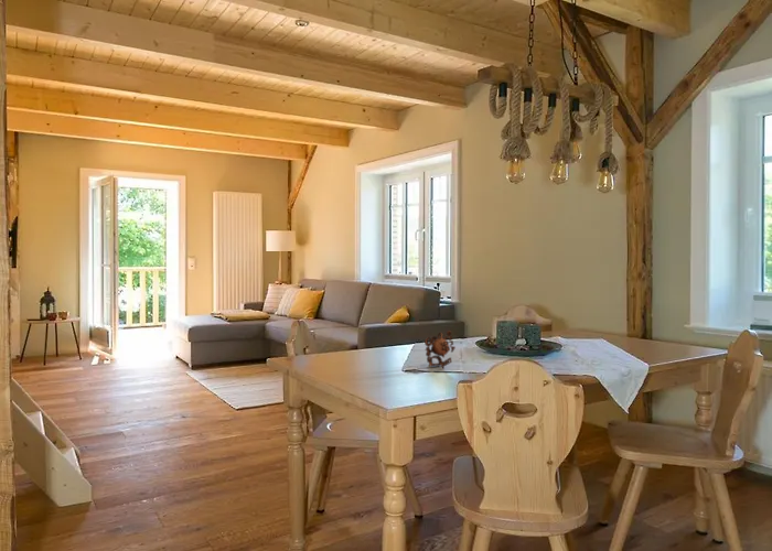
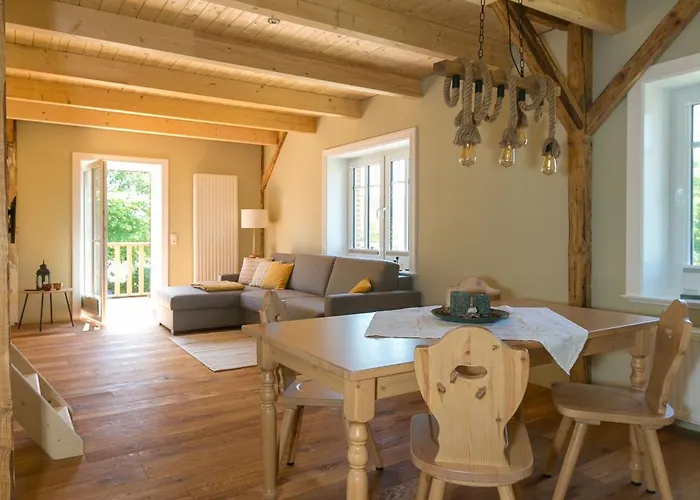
- teapot [423,329,457,370]
